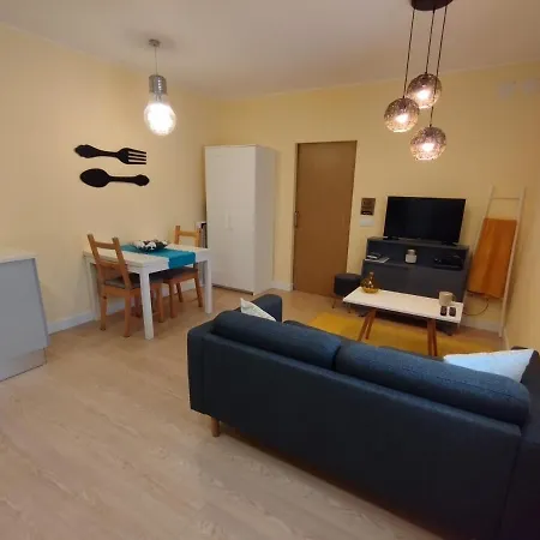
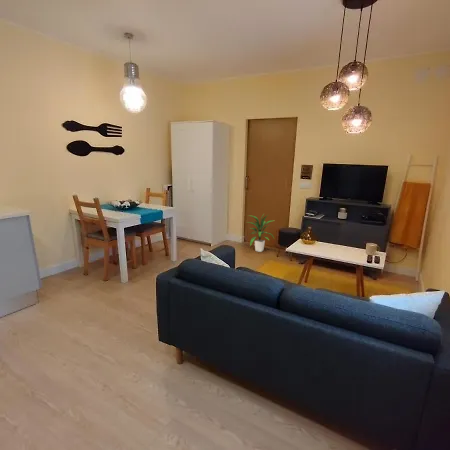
+ indoor plant [246,213,275,253]
